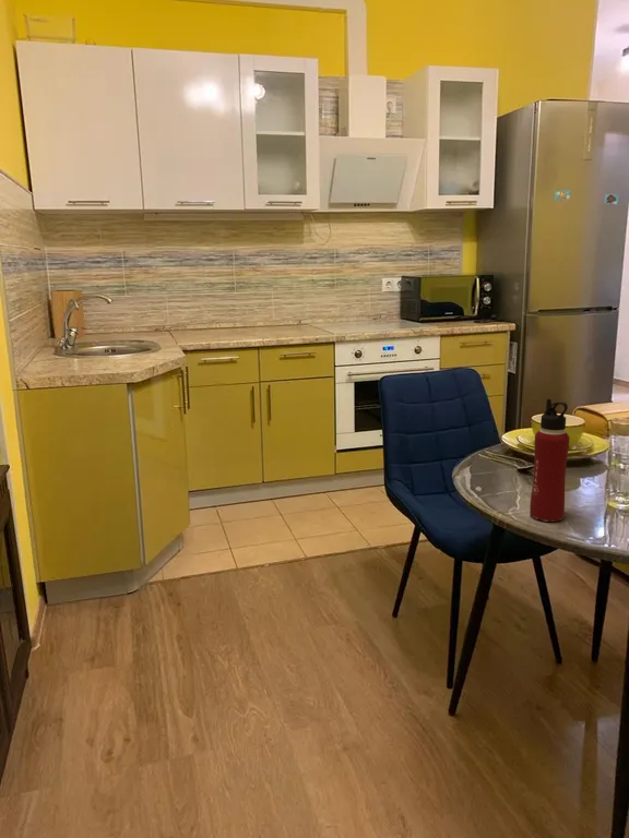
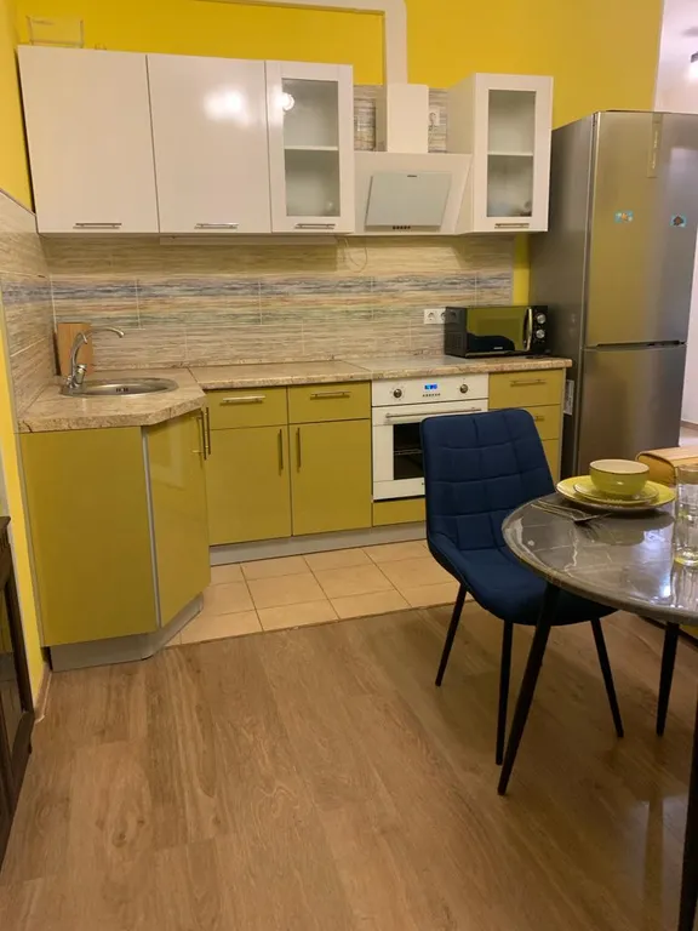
- water bottle [529,398,570,523]
